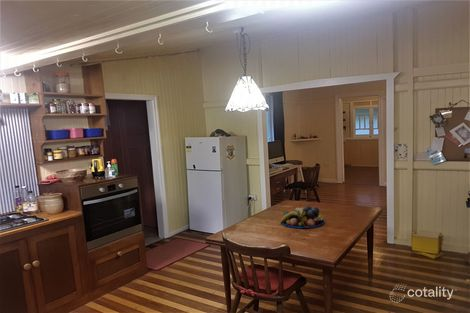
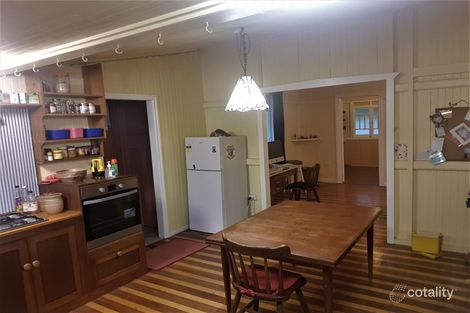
- fruit bowl [279,205,325,229]
